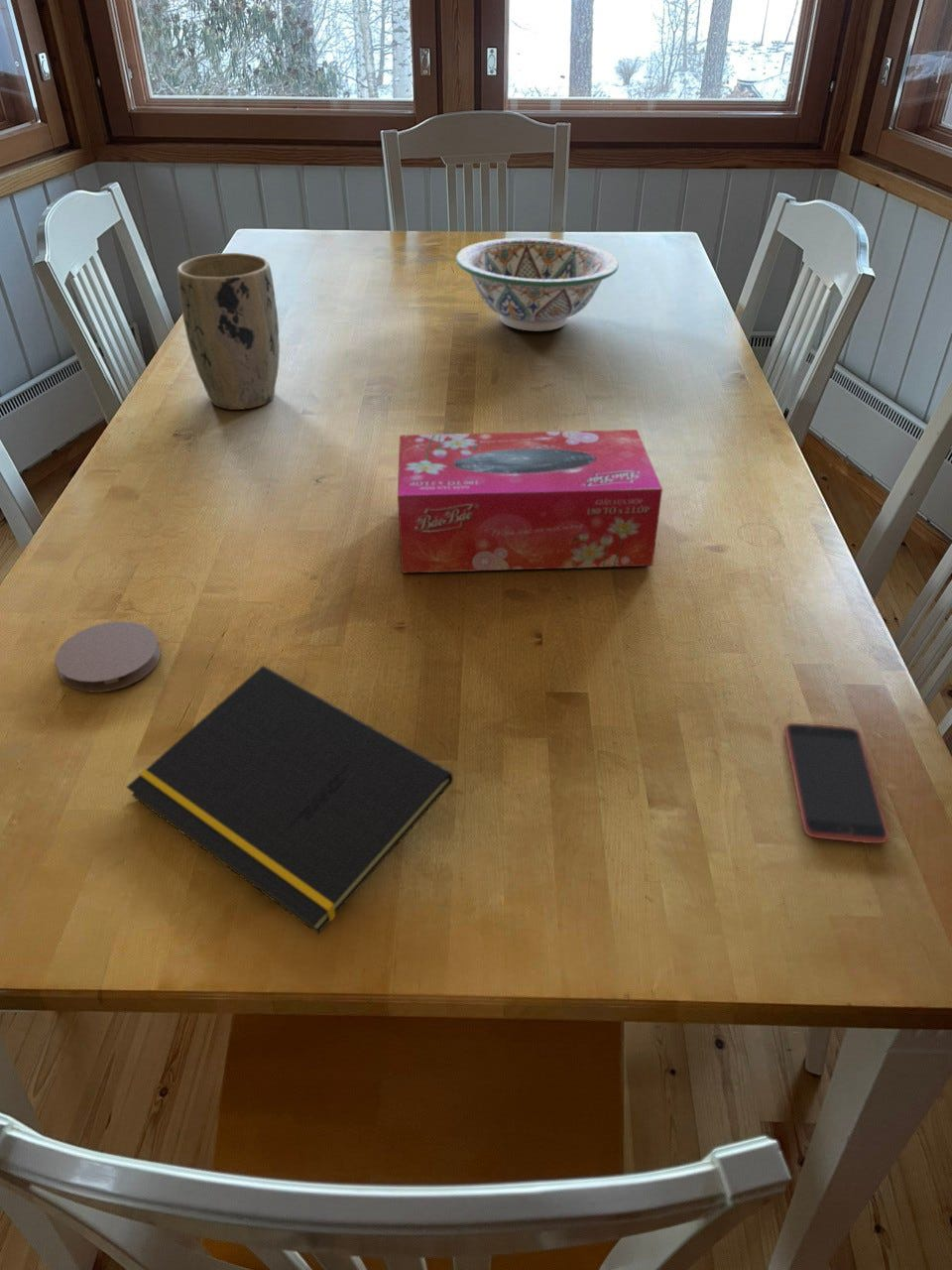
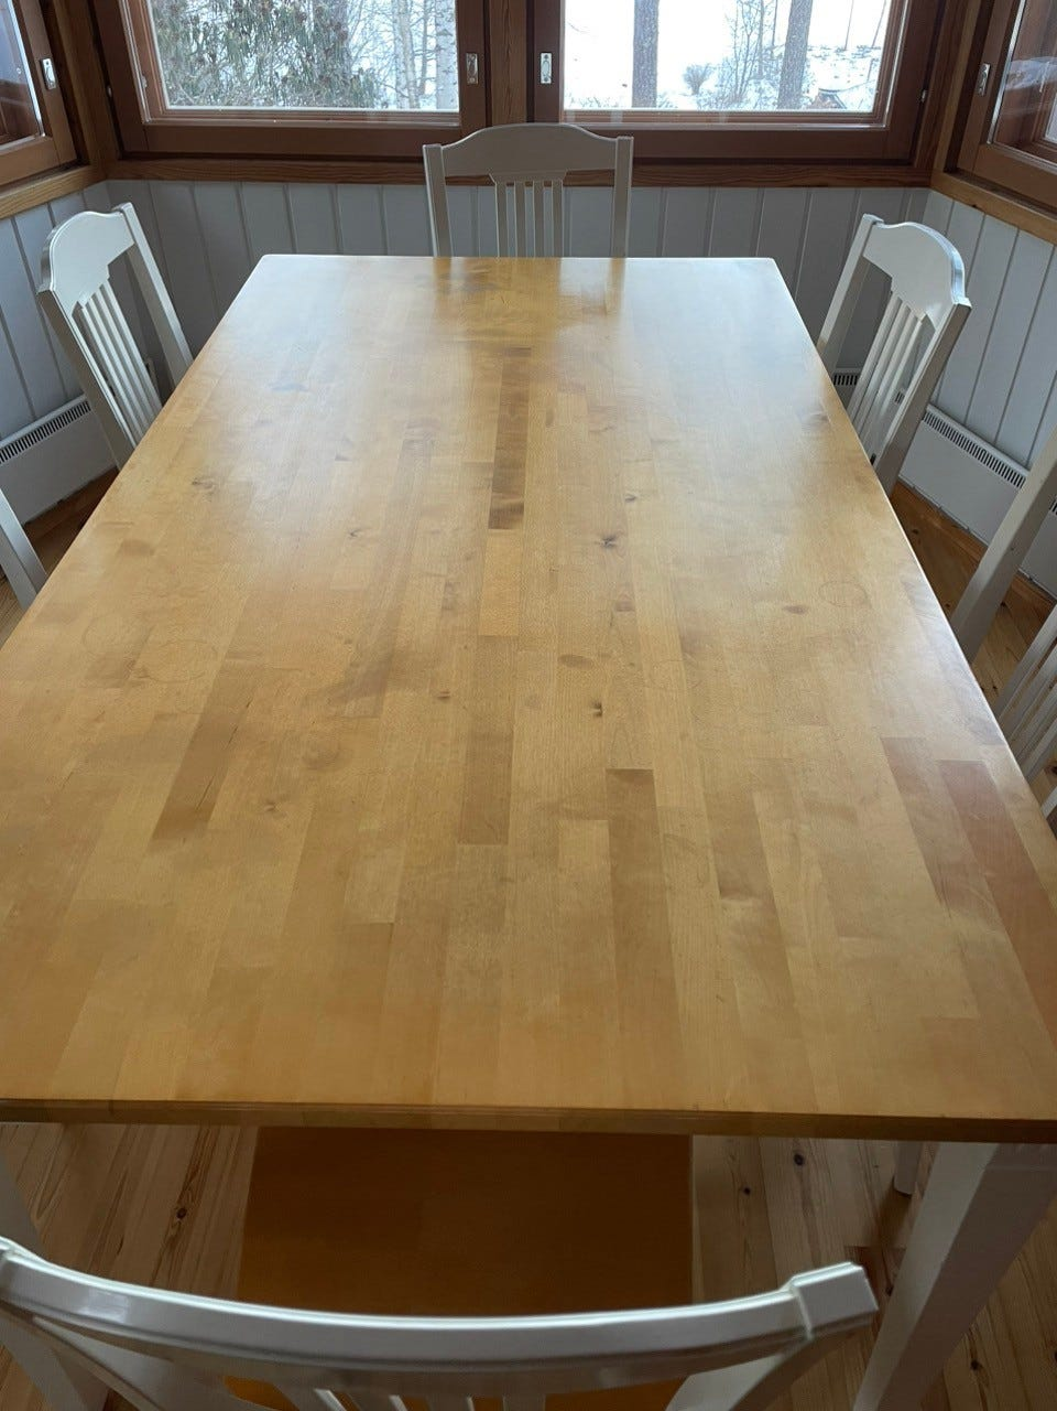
- smartphone [783,722,890,844]
- tissue box [397,429,663,574]
- plant pot [177,252,281,411]
- notepad [126,665,454,935]
- decorative bowl [455,237,620,332]
- coaster [55,620,162,694]
